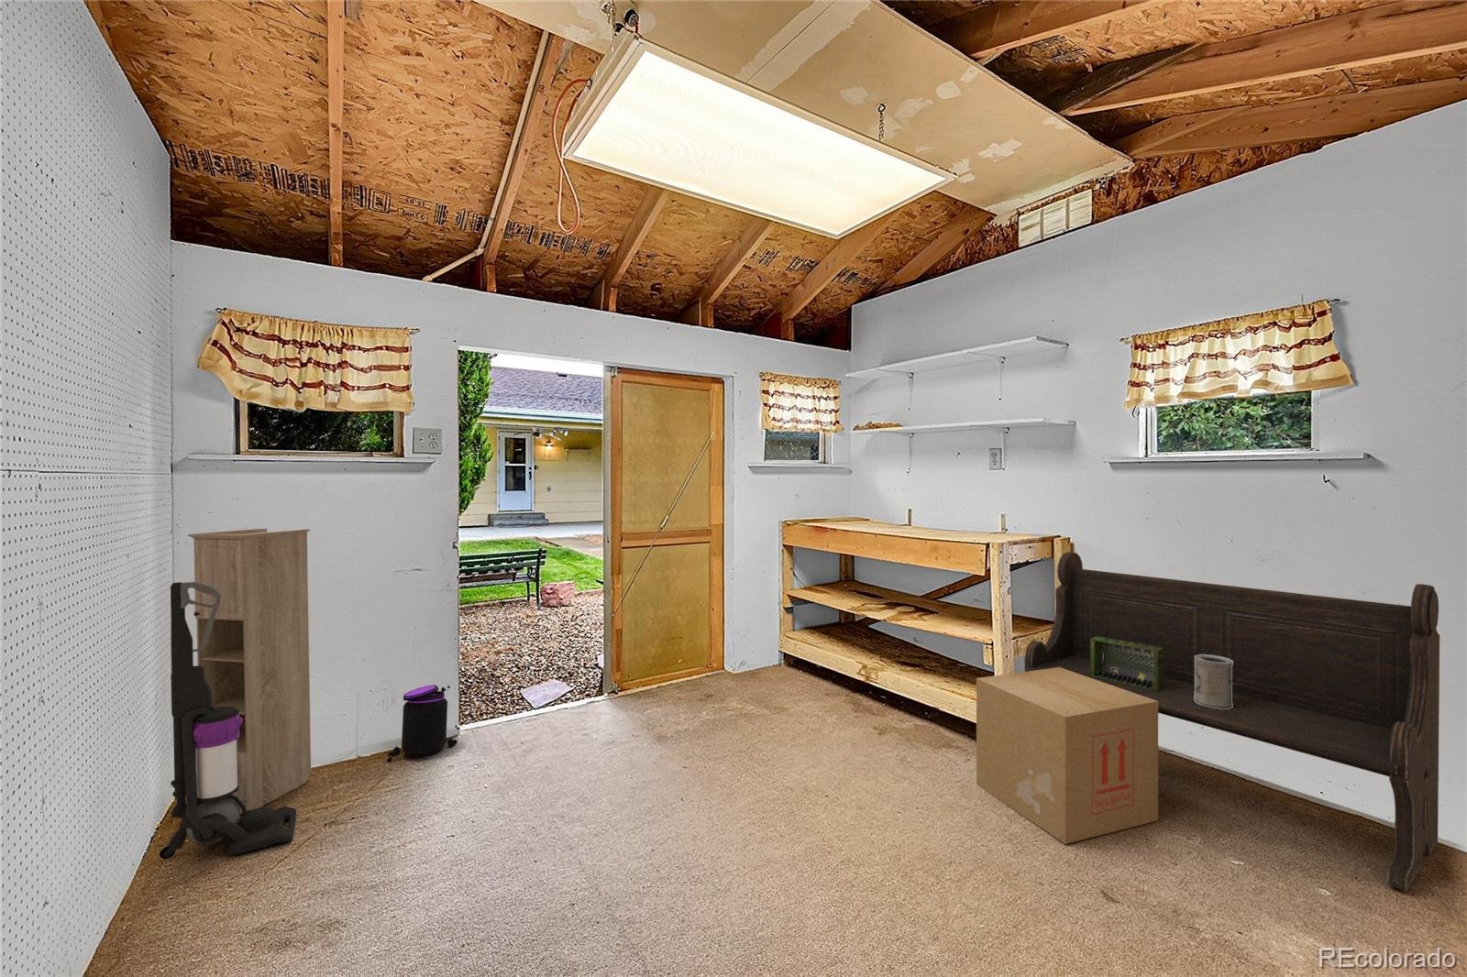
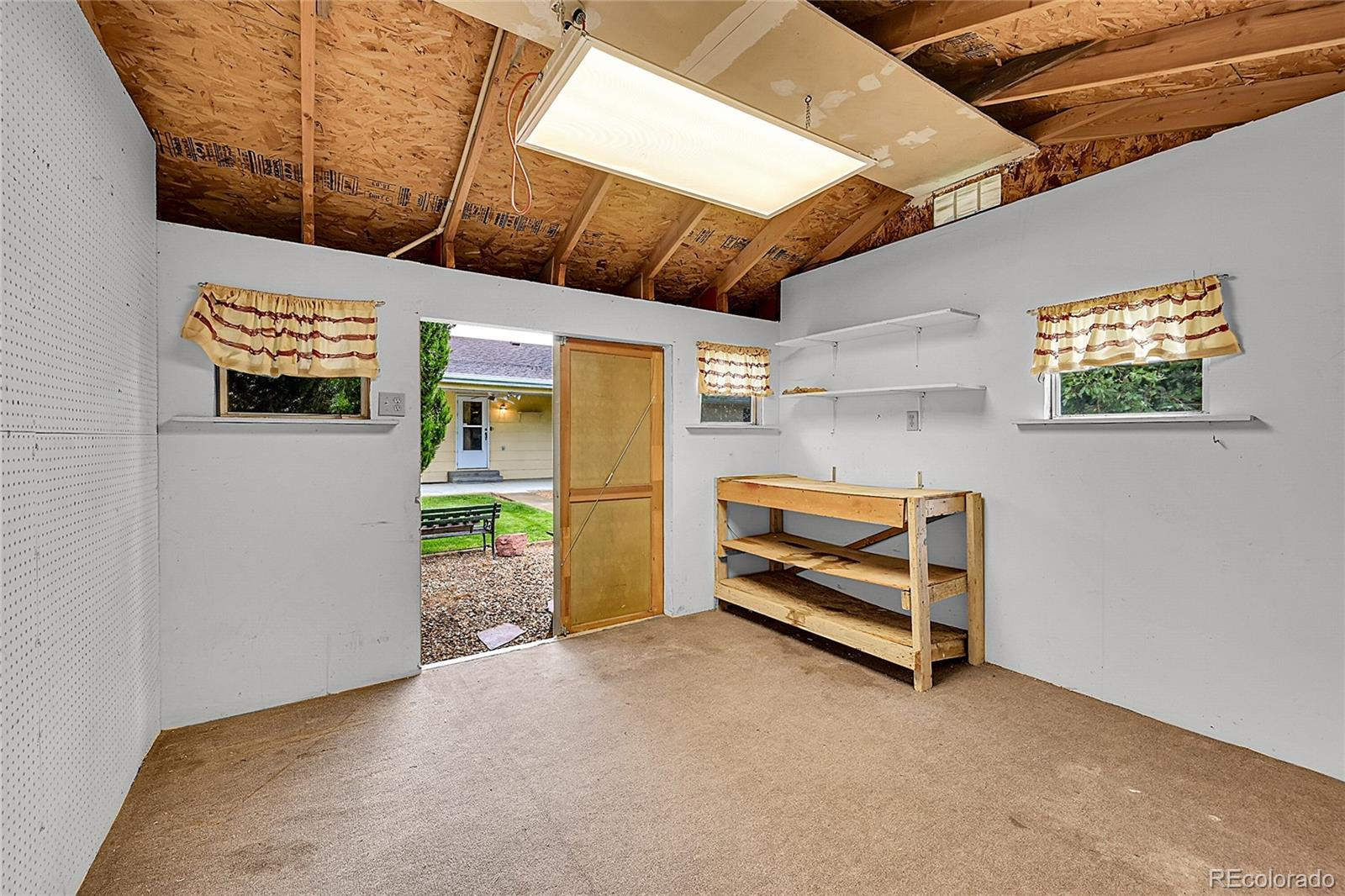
- vacuum cleaner [158,581,297,859]
- bench [1023,551,1441,893]
- ammunition box [1091,636,1164,691]
- paint can [1193,654,1234,710]
- storage cabinet [187,528,312,815]
- cardboard box [975,667,1159,845]
- trash can [386,685,458,762]
